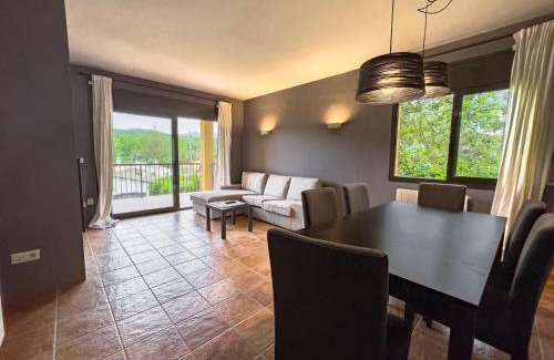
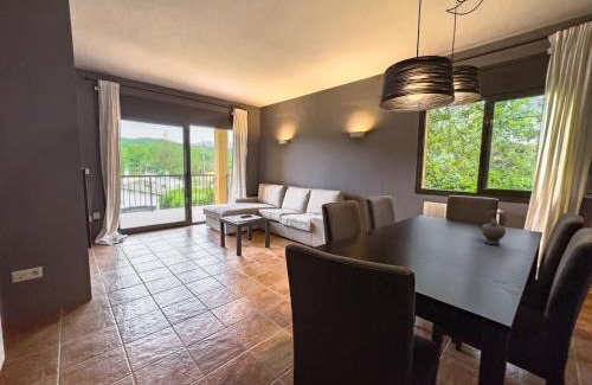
+ teapot [477,210,507,245]
